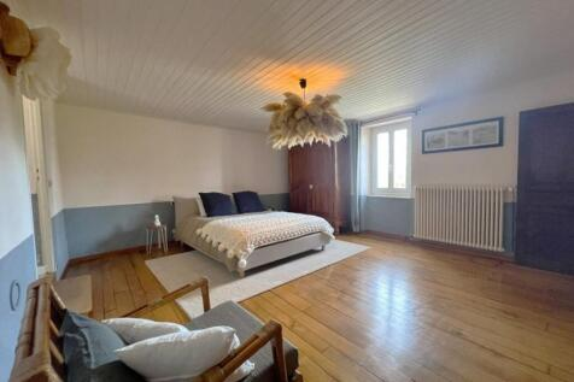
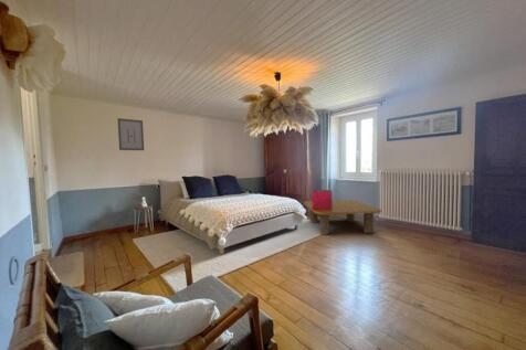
+ coffee table [303,199,382,236]
+ storage bin [311,189,334,211]
+ wall art [117,117,145,151]
